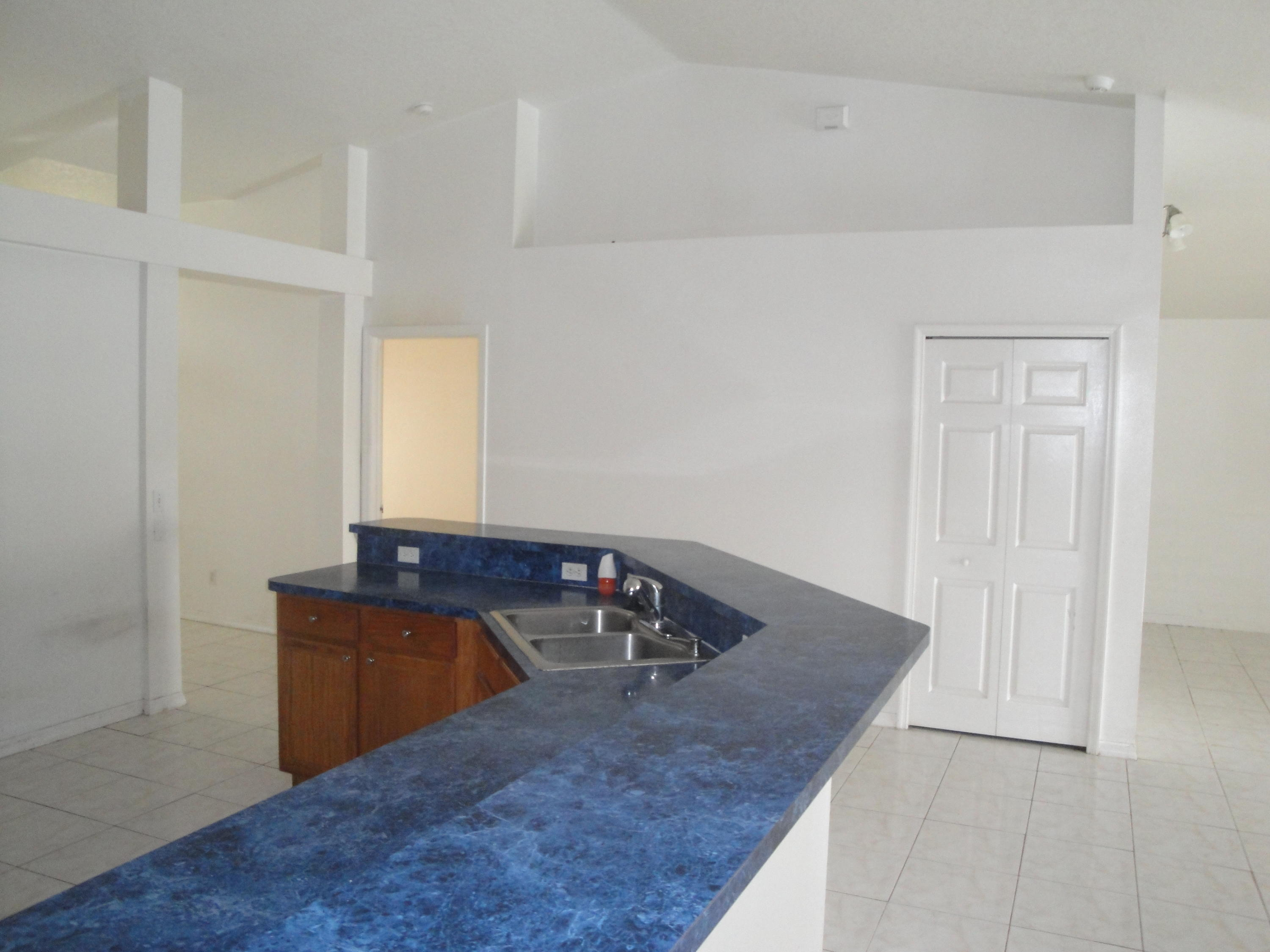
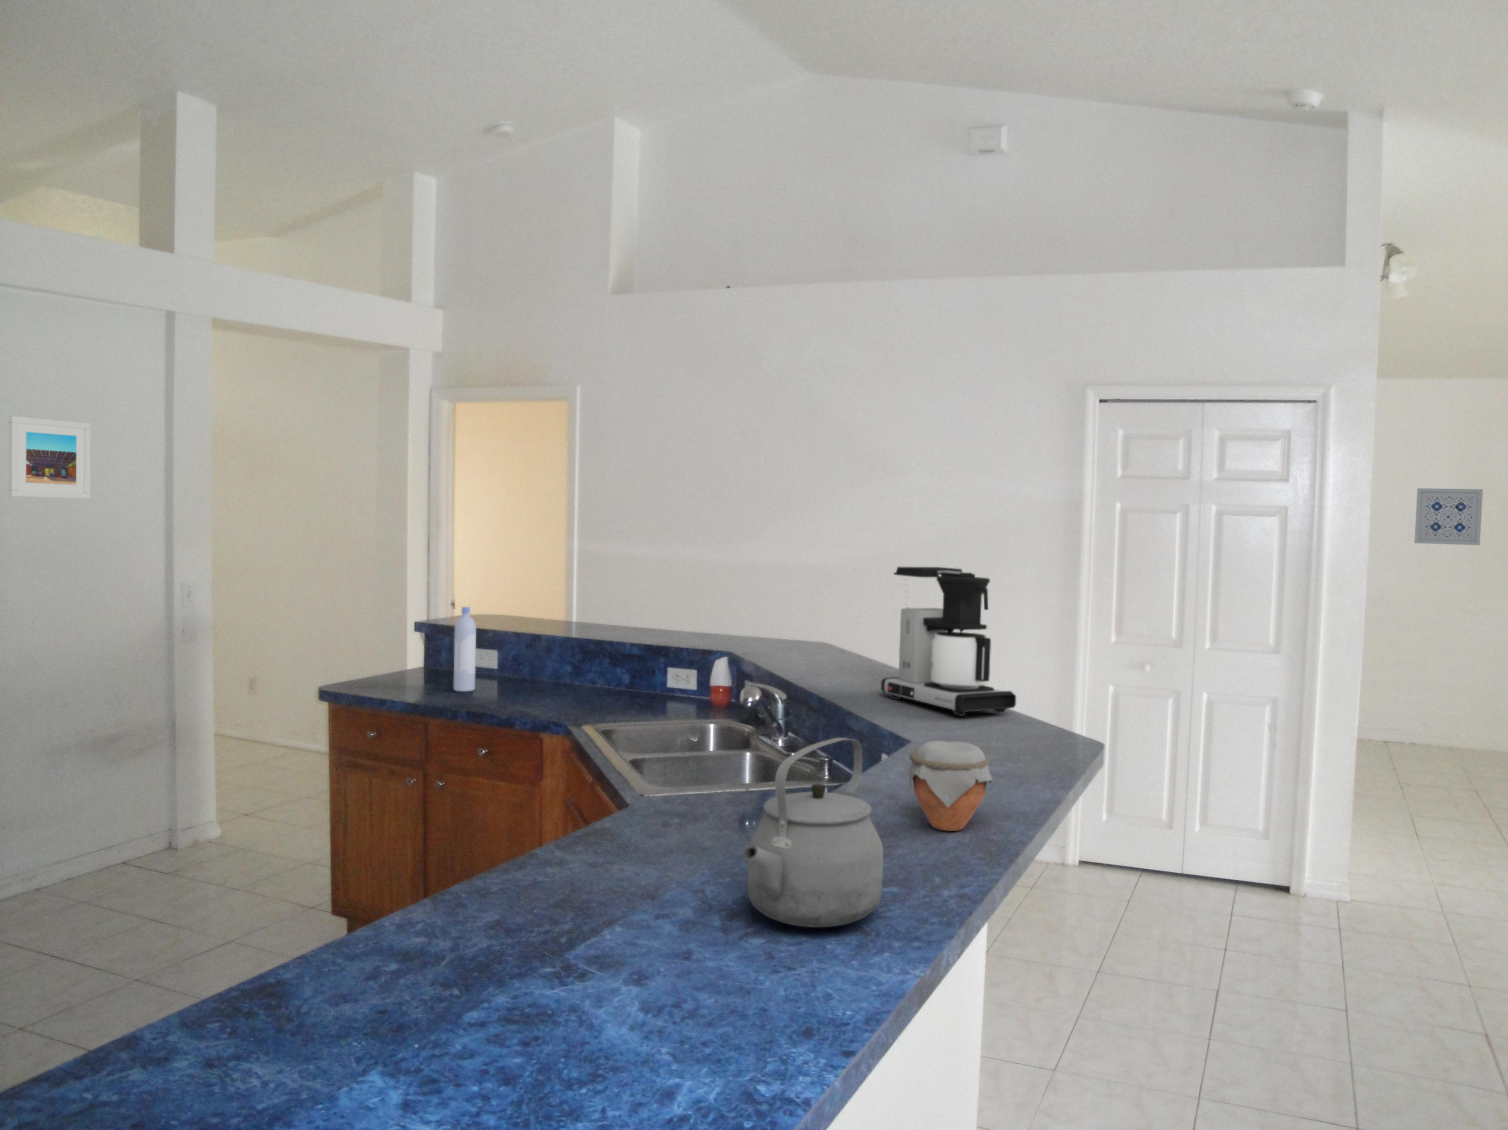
+ coffee maker [881,566,1016,717]
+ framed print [8,415,91,500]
+ jar [908,741,994,832]
+ tea kettle [742,737,883,927]
+ wall art [1414,488,1483,546]
+ bottle [452,607,476,692]
